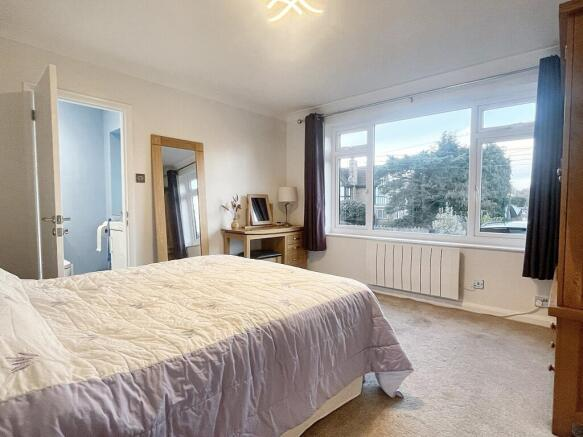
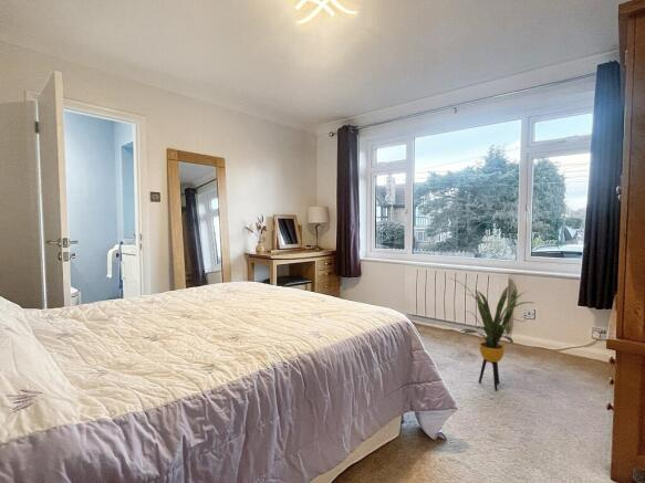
+ house plant [449,277,533,391]
